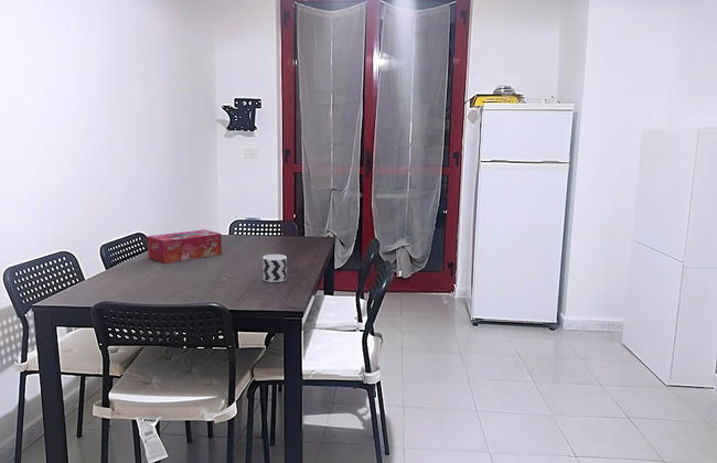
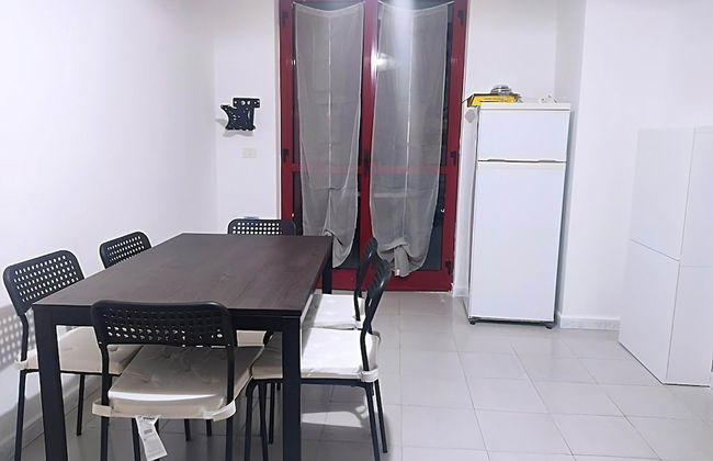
- cup [261,254,288,283]
- tissue box [147,228,223,265]
